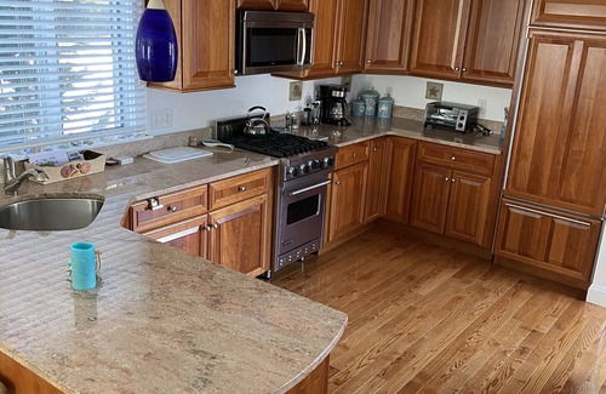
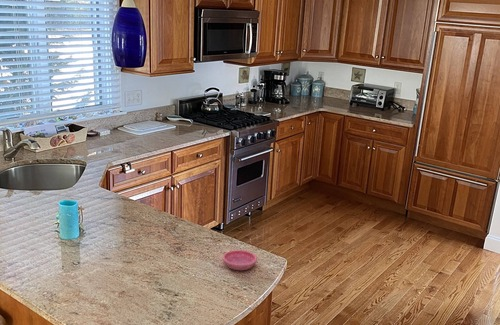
+ saucer [222,249,258,271]
